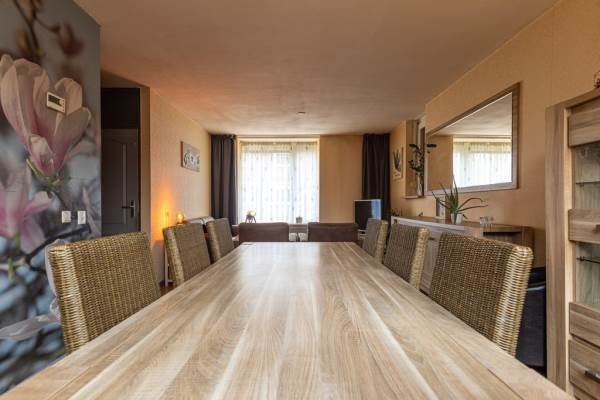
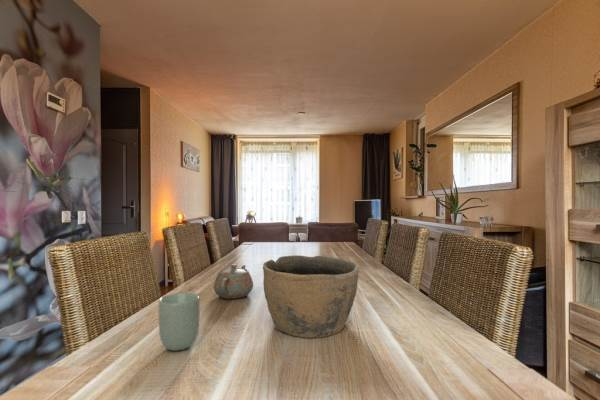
+ bowl [262,254,359,339]
+ teapot [213,264,254,300]
+ cup [158,292,201,352]
